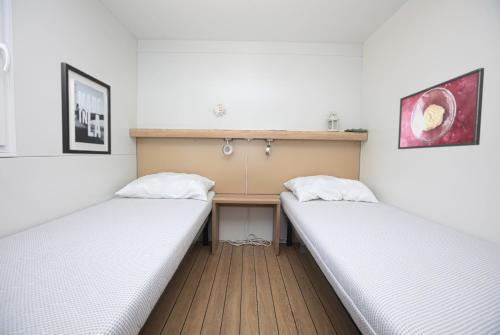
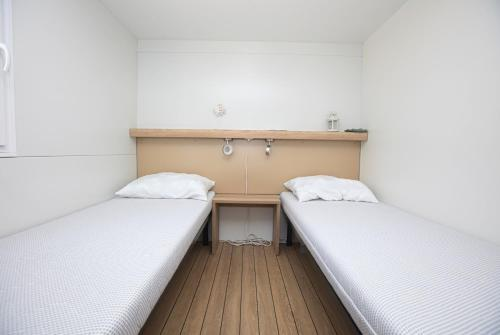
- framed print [397,67,485,150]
- wall art [60,61,112,156]
